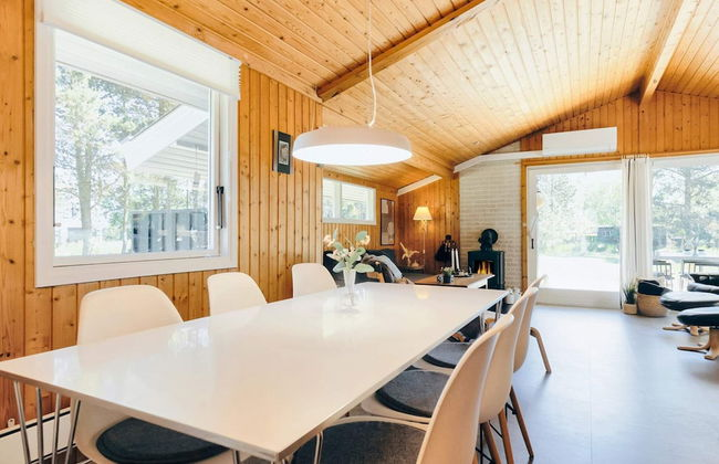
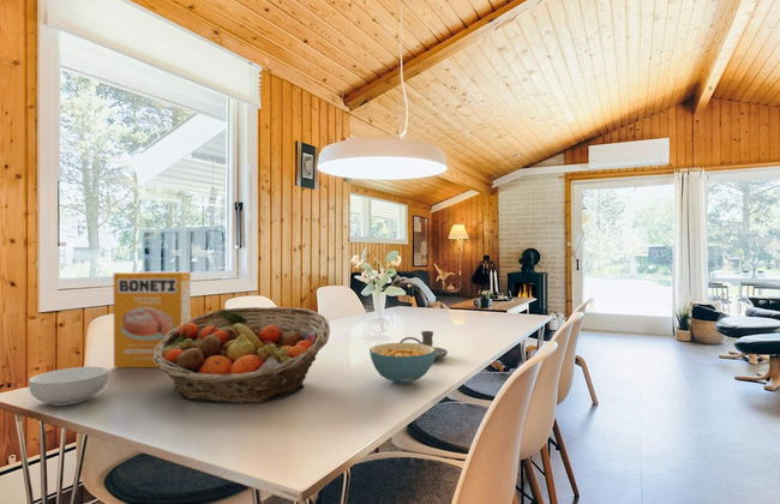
+ candle holder [398,330,449,361]
+ cereal box [113,271,192,368]
+ fruit basket [152,306,331,404]
+ cereal bowl [28,366,109,407]
+ cereal bowl [368,342,436,385]
